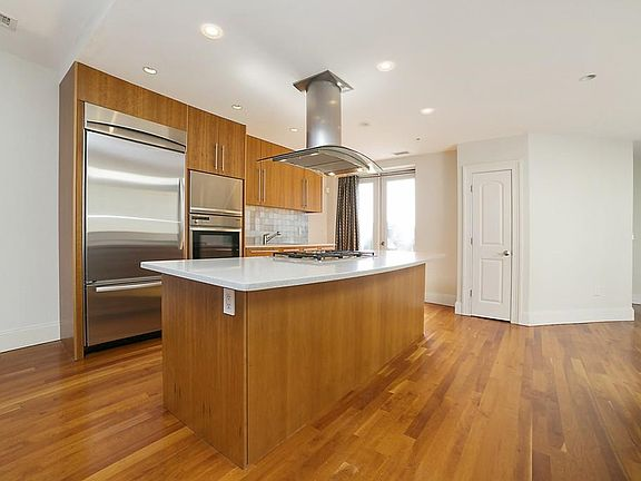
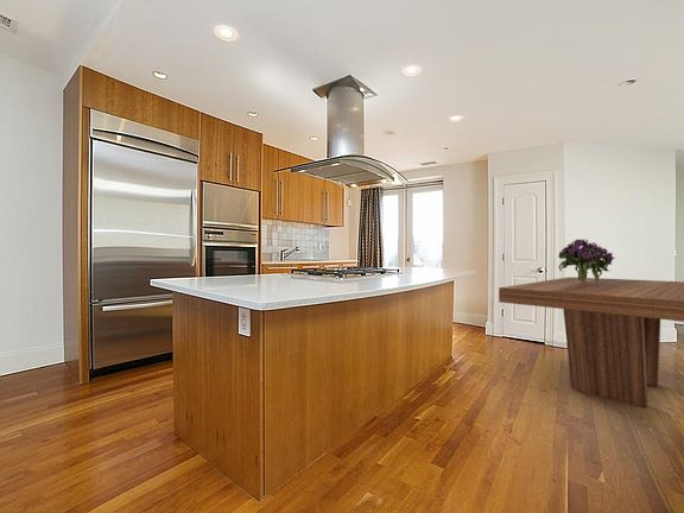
+ dining table [498,276,684,410]
+ bouquet [557,238,616,283]
